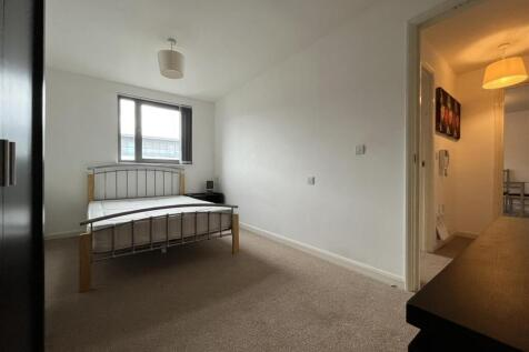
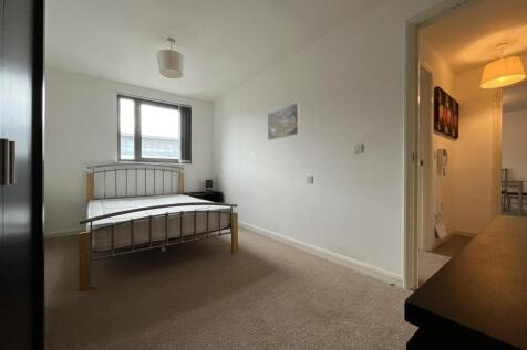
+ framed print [267,102,301,141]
